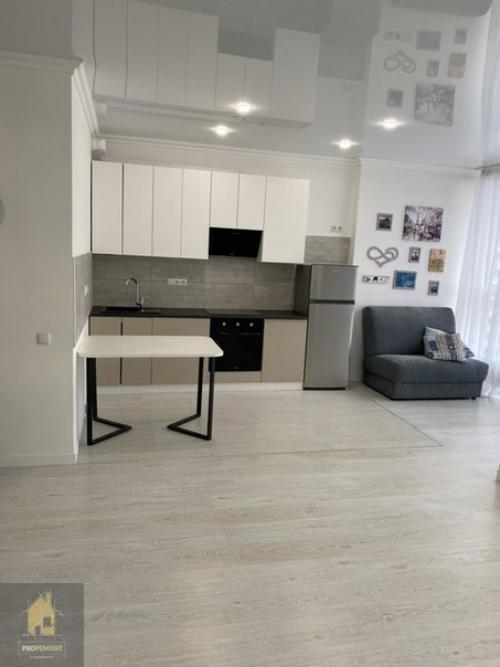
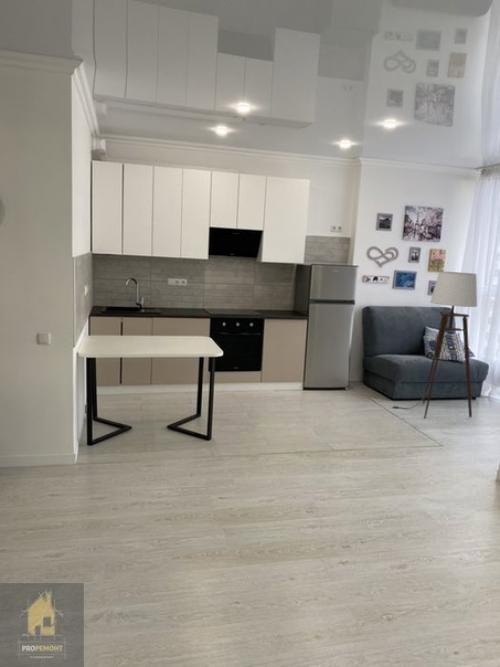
+ floor lamp [391,270,478,419]
